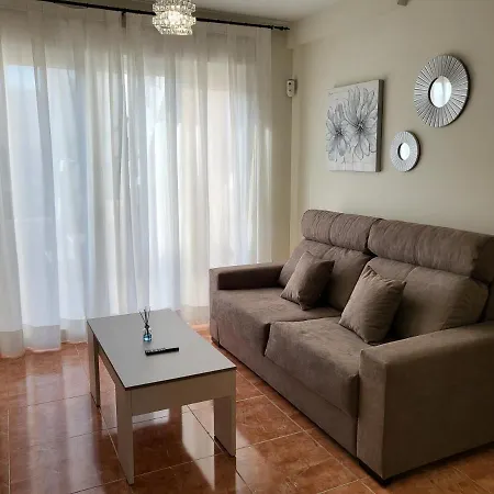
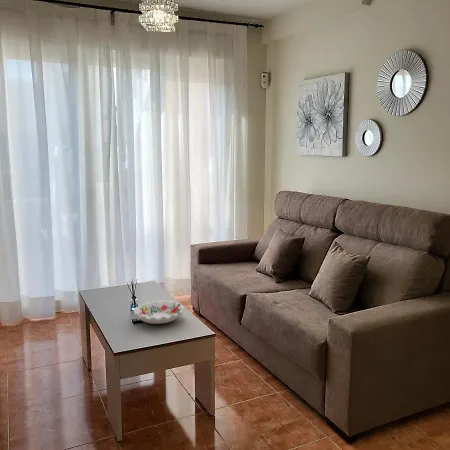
+ decorative bowl [133,299,186,325]
